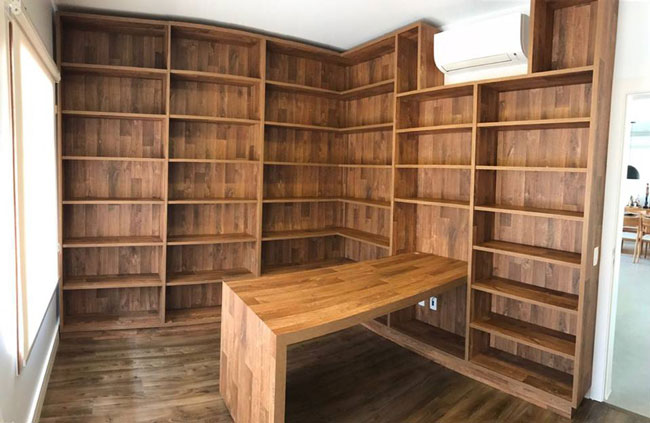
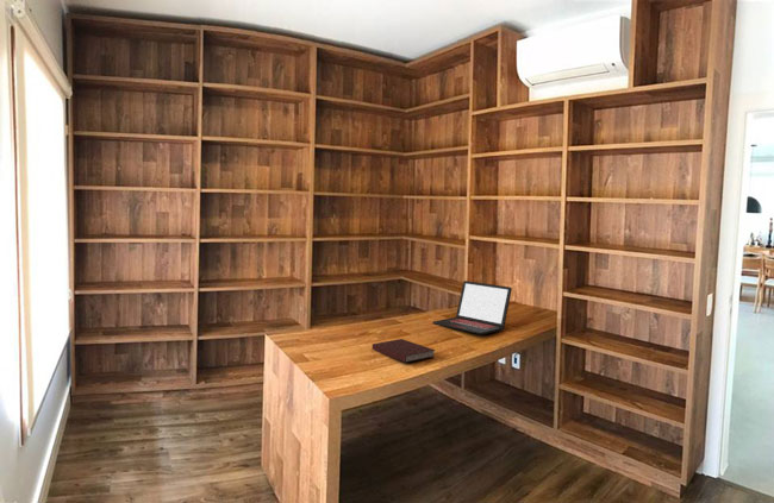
+ notebook [372,338,436,364]
+ laptop [432,279,513,335]
